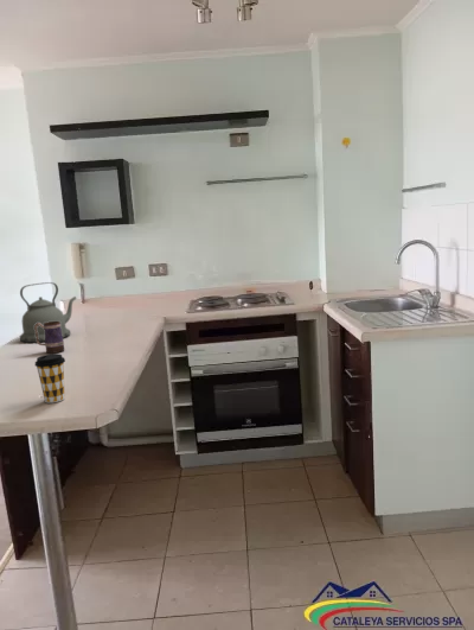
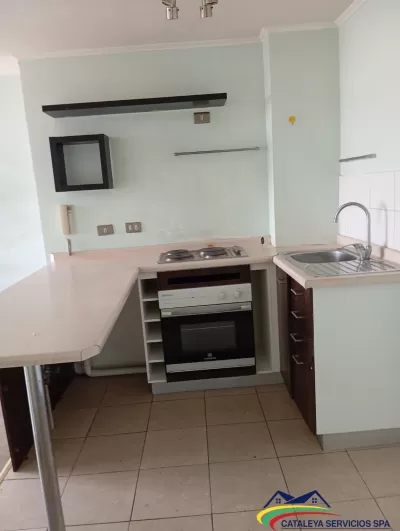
- mug [34,322,65,355]
- kettle [19,281,77,344]
- coffee cup [33,352,66,403]
